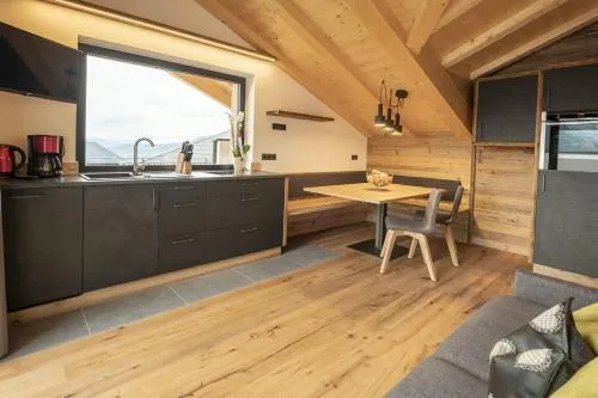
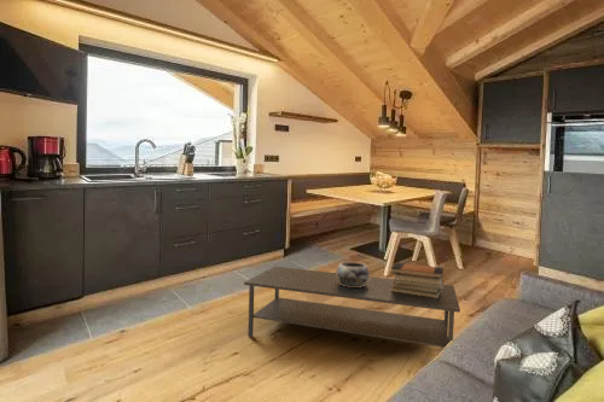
+ coffee table [243,266,461,349]
+ book stack [390,262,445,298]
+ decorative bowl [336,261,371,287]
